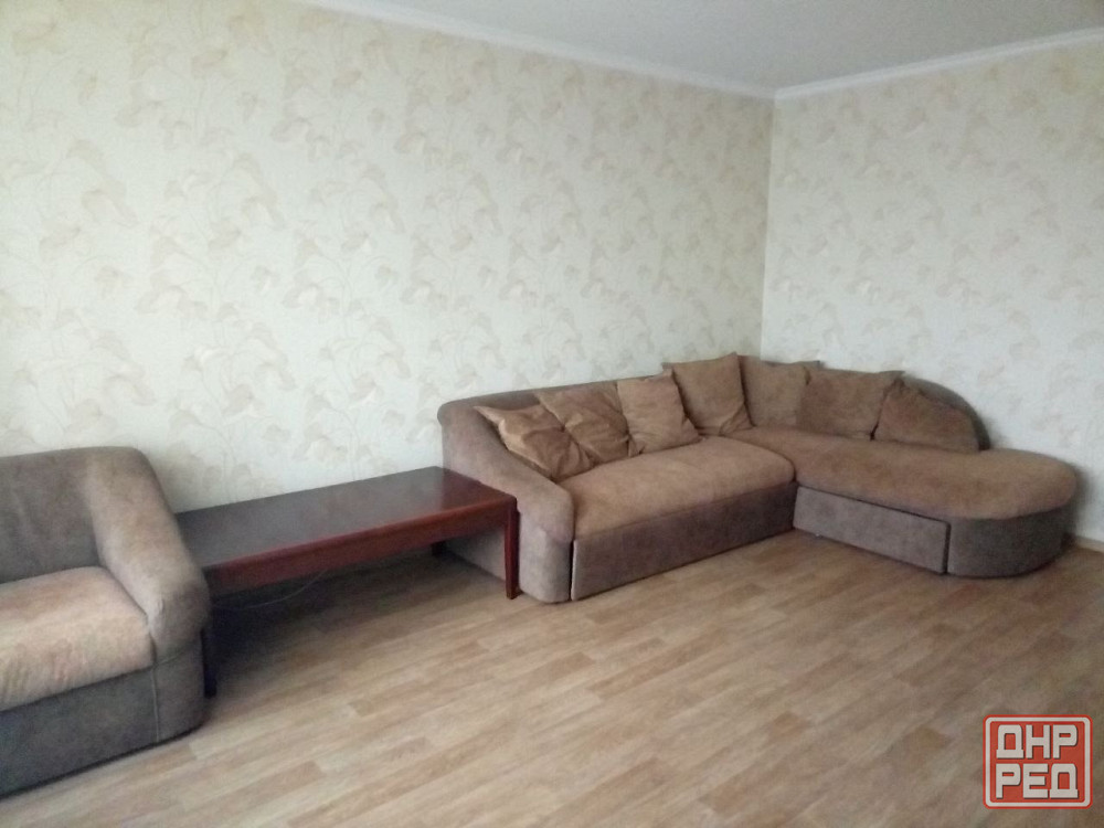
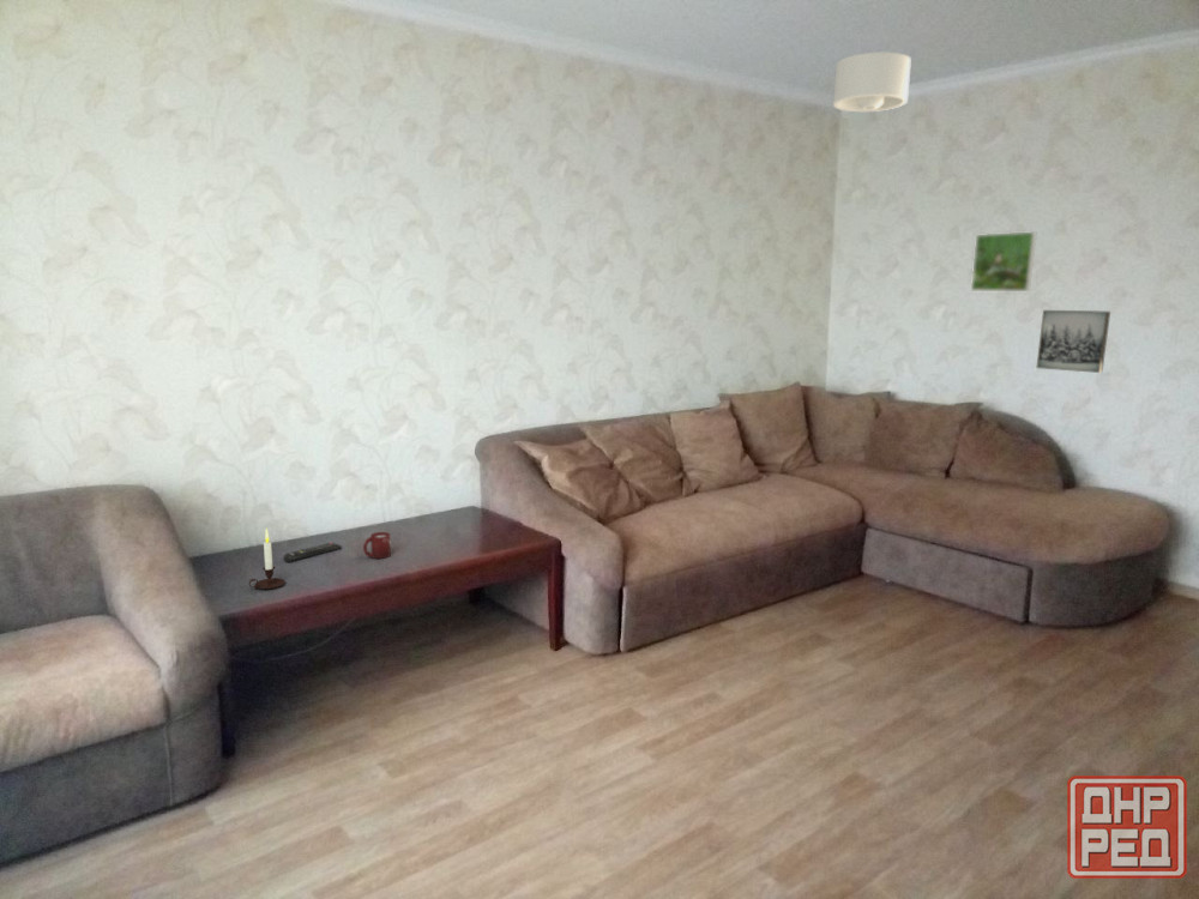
+ cup [362,531,392,560]
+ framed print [970,230,1037,292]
+ remote control [282,542,343,563]
+ ceiling light [832,52,912,113]
+ wall art [1036,309,1111,374]
+ candle [248,527,287,590]
